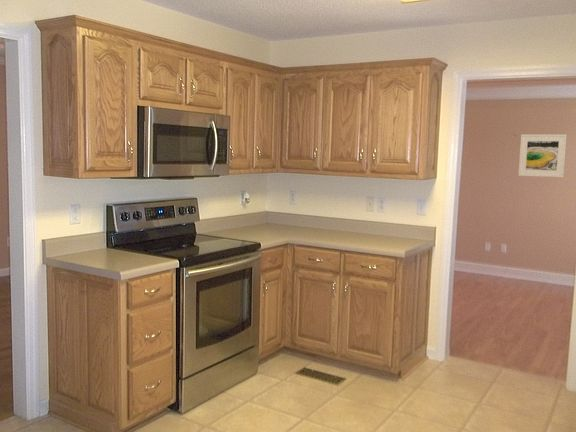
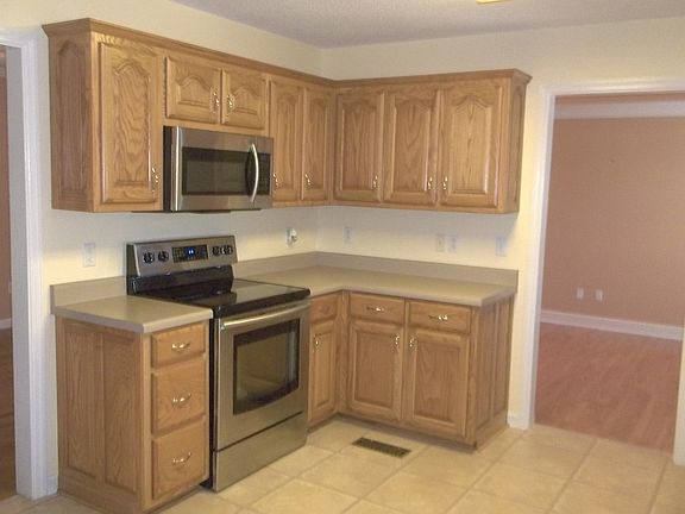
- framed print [517,133,568,178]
